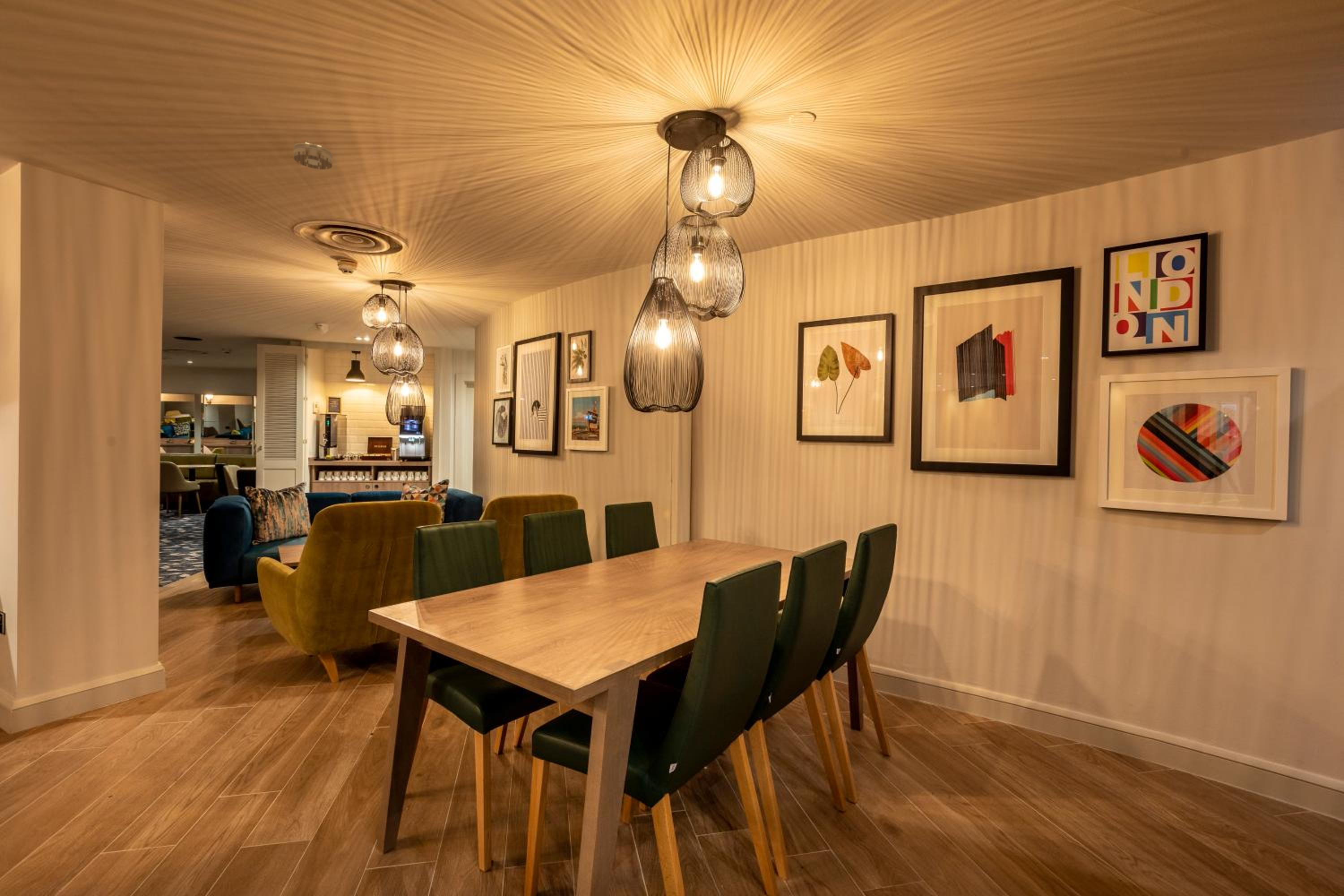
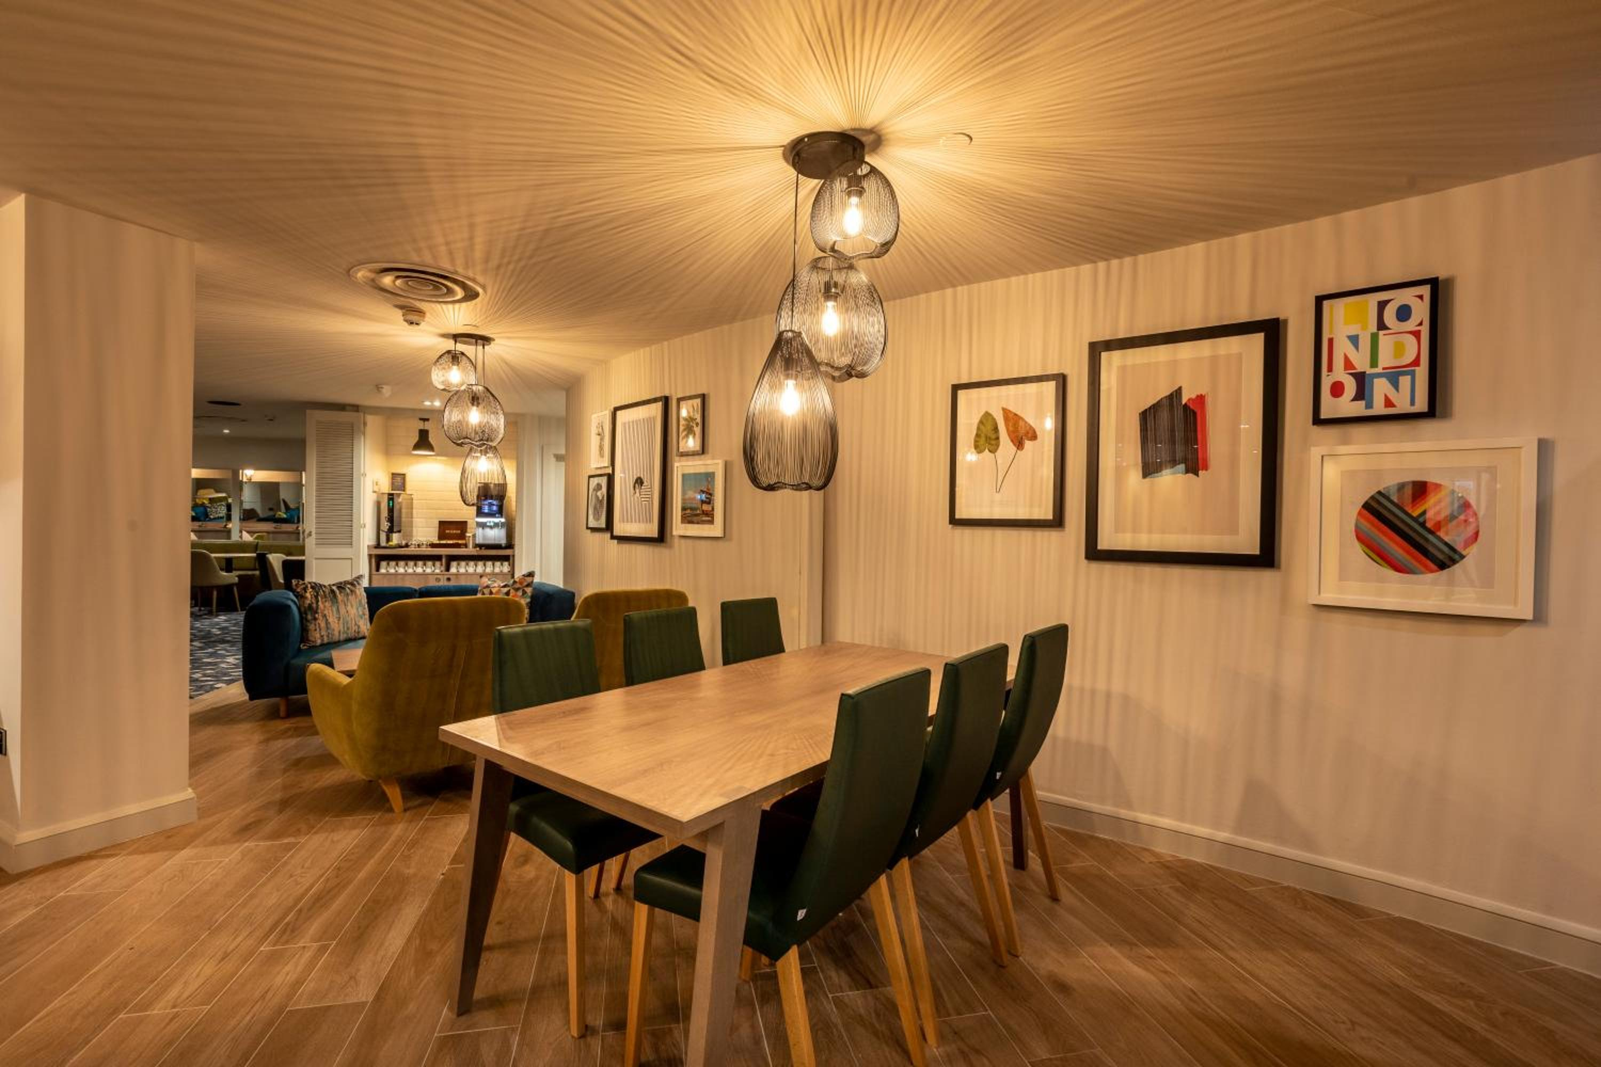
- smoke detector [293,142,333,170]
